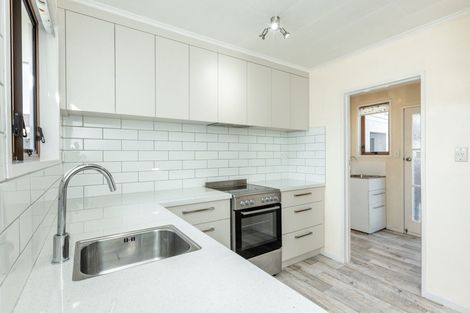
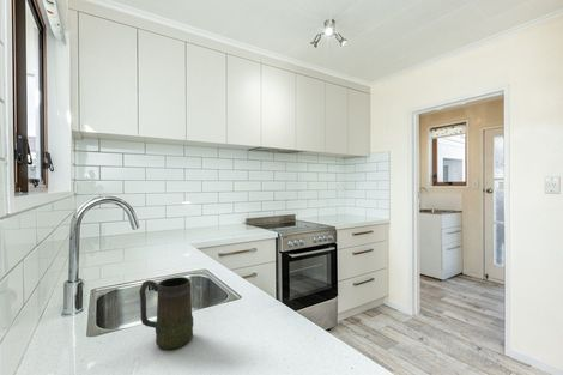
+ mug [138,276,194,350]
